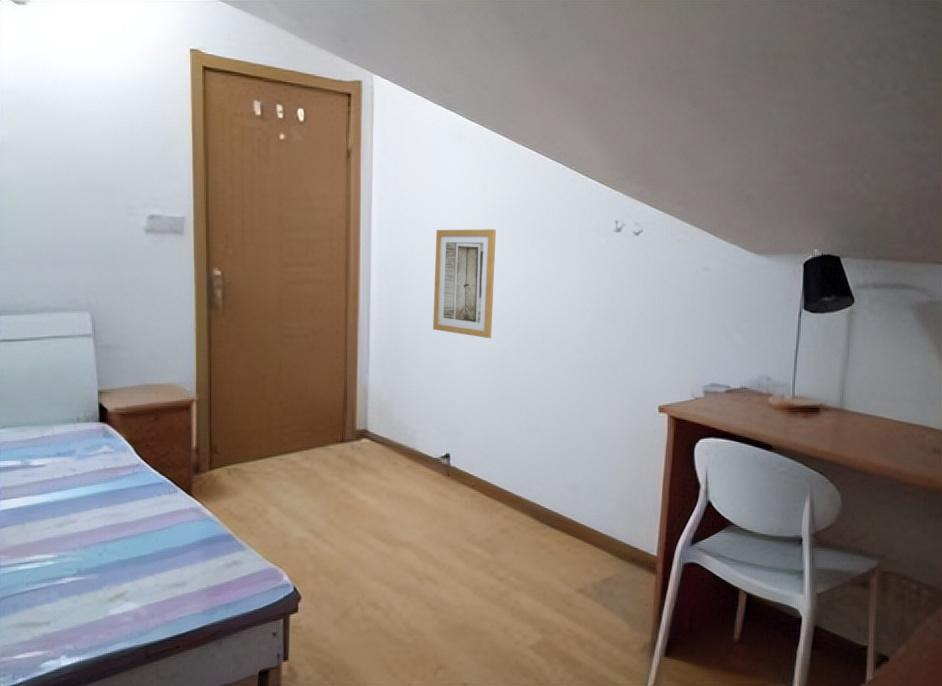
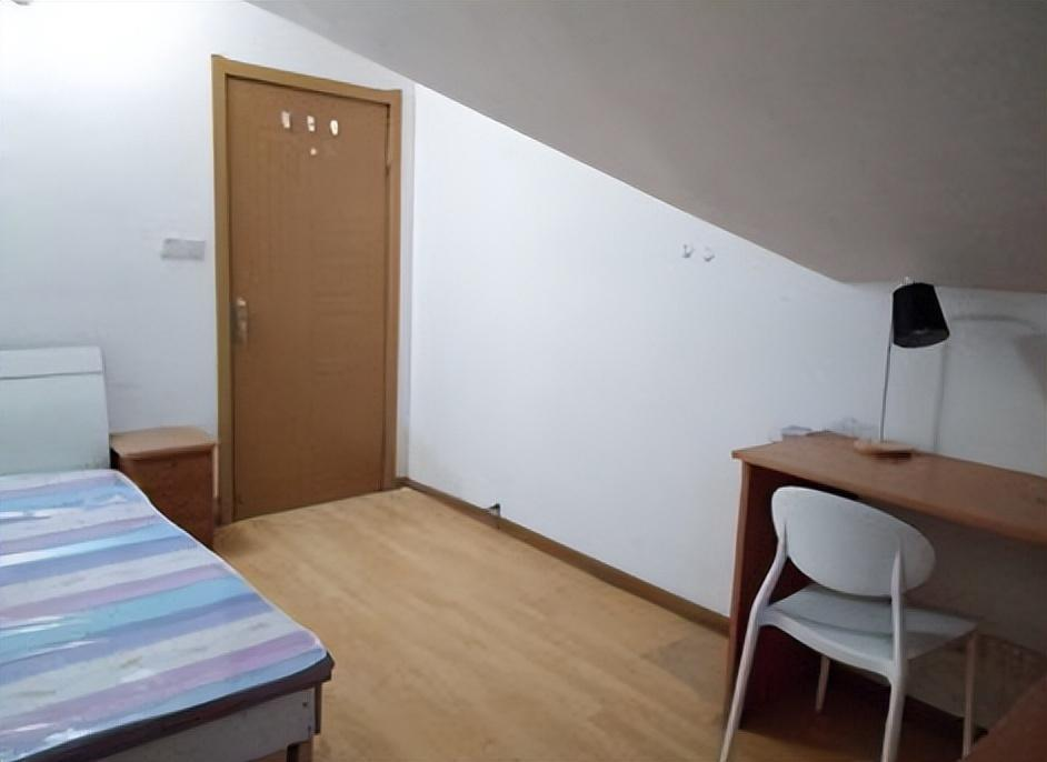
- wall art [432,228,497,339]
